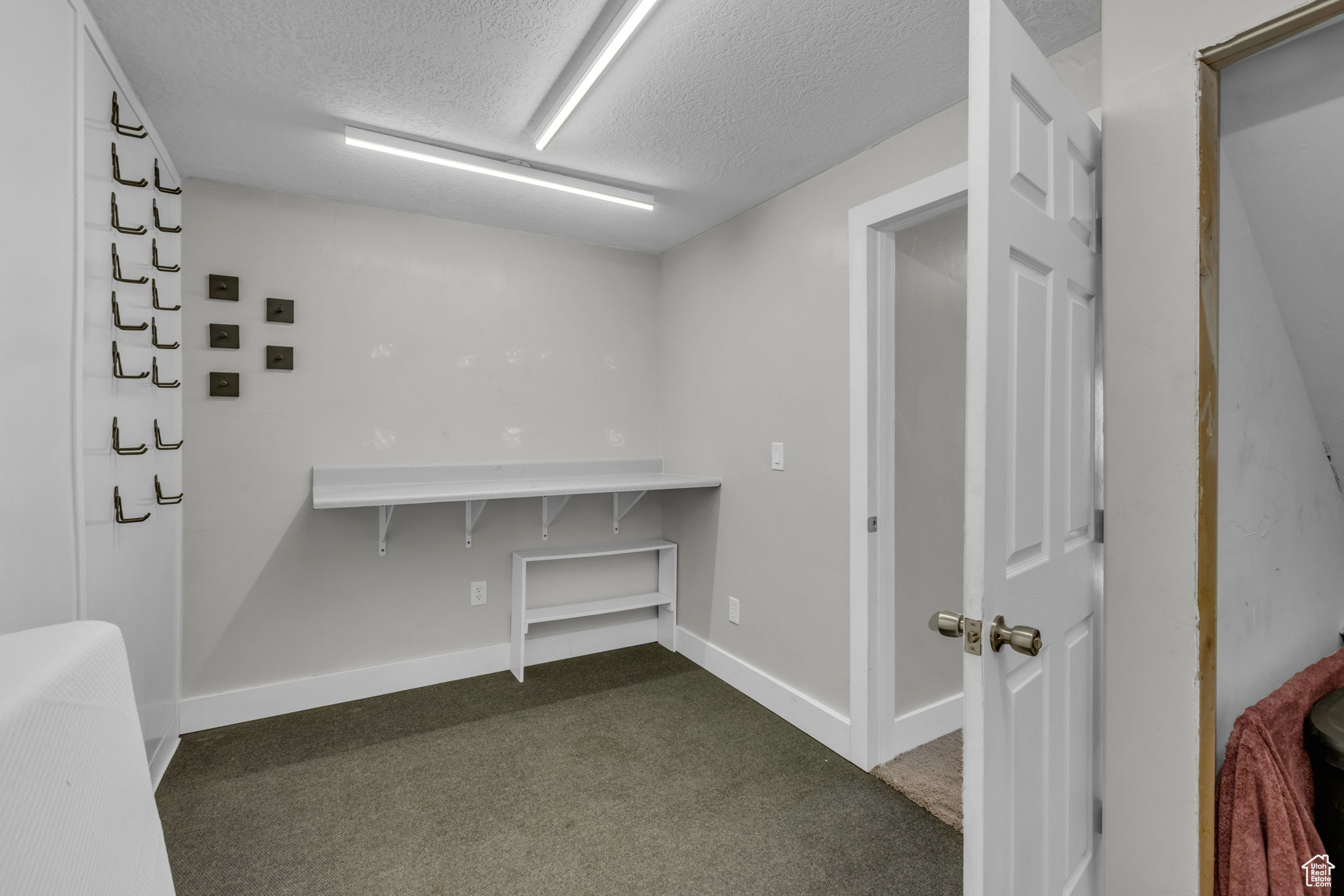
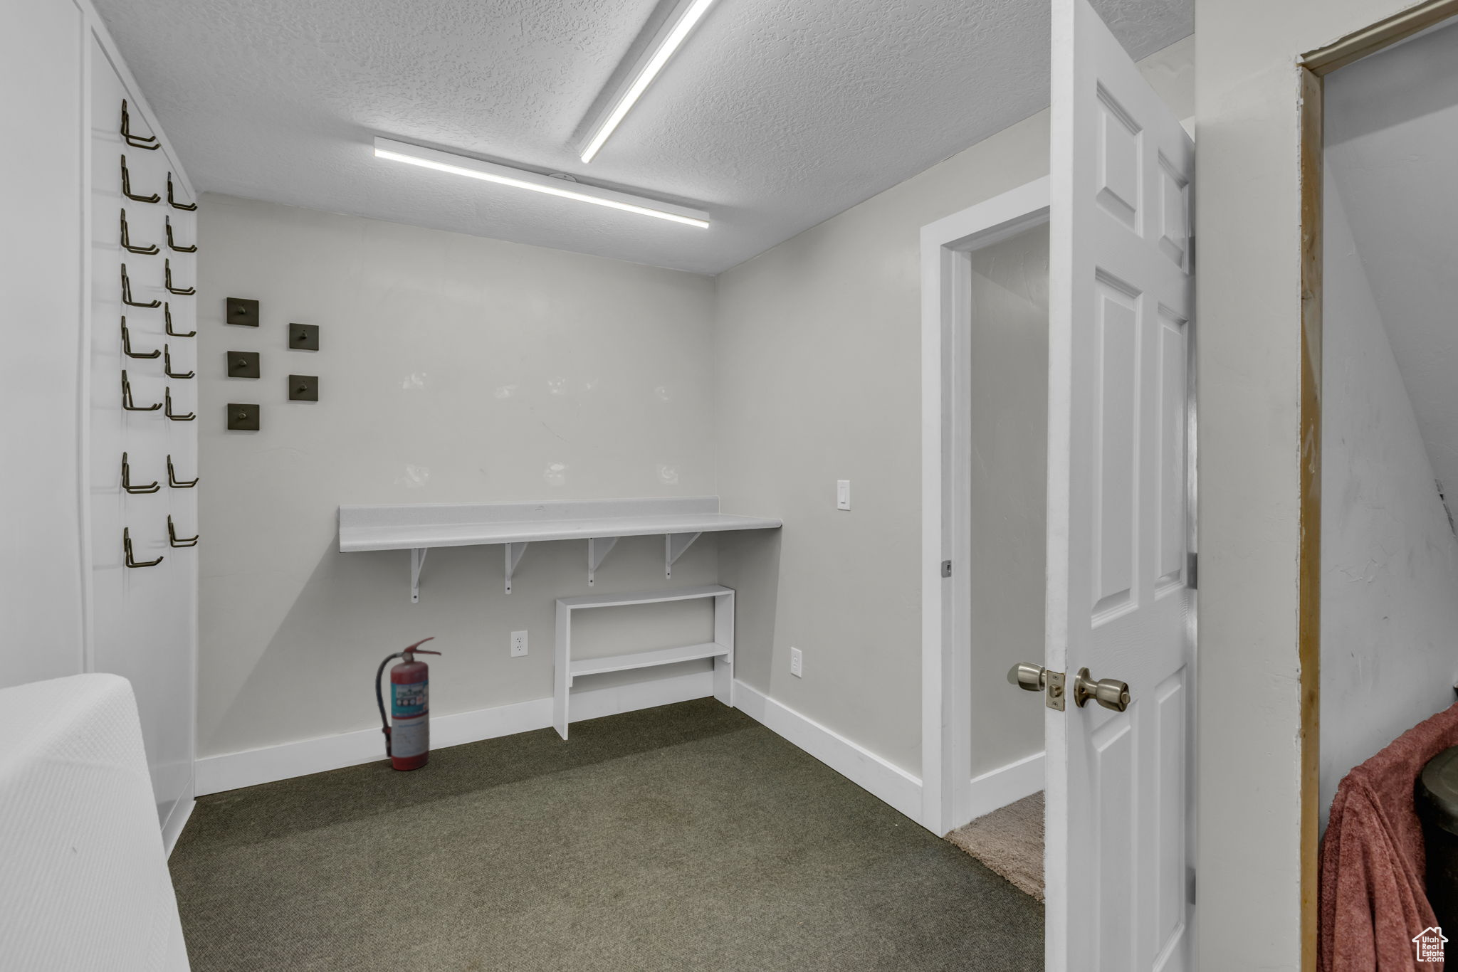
+ fire extinguisher [374,636,443,771]
